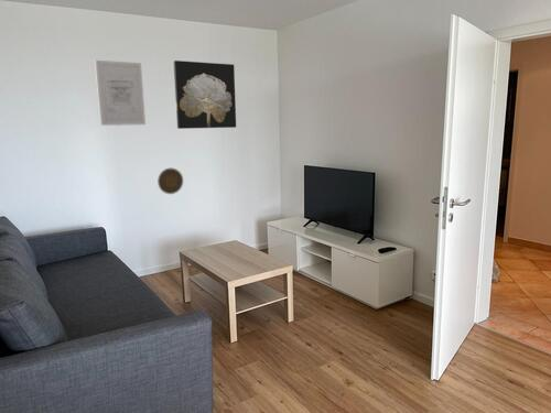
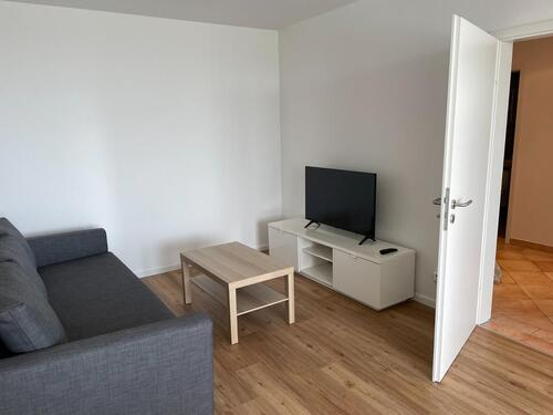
- wall art [173,59,237,130]
- decorative plate [156,167,184,195]
- wall art [94,59,147,127]
